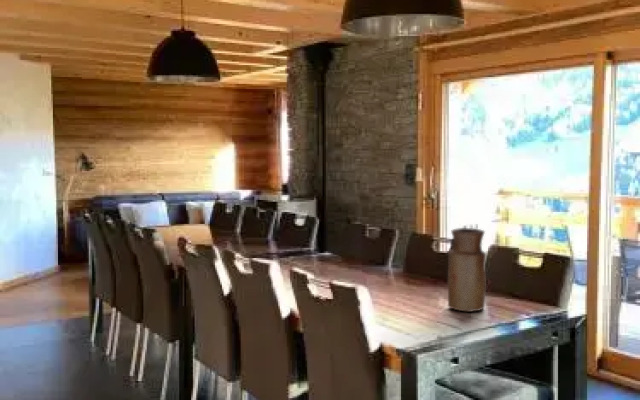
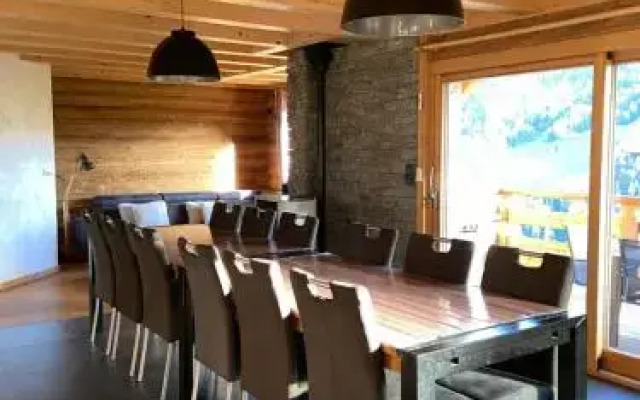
- vase [447,227,487,313]
